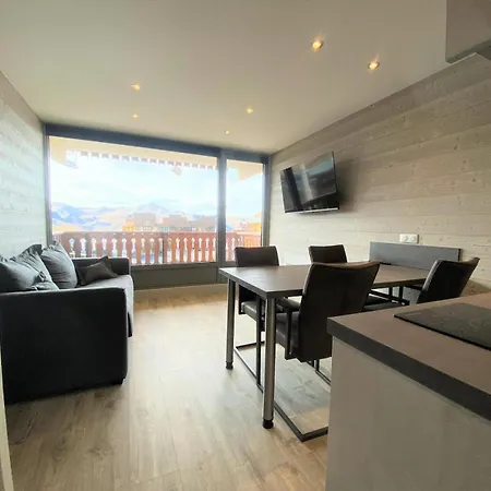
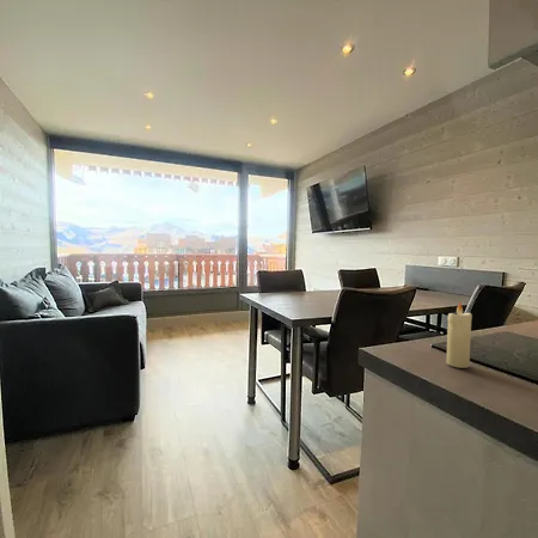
+ candle [445,301,473,369]
